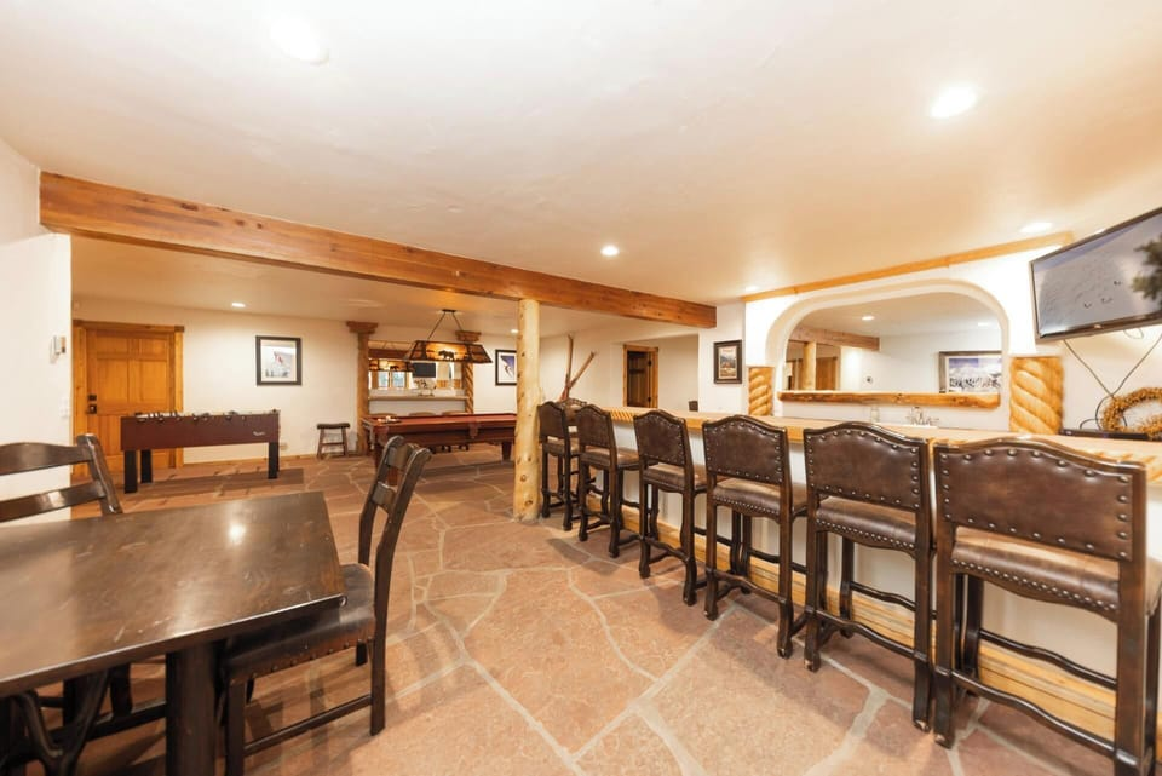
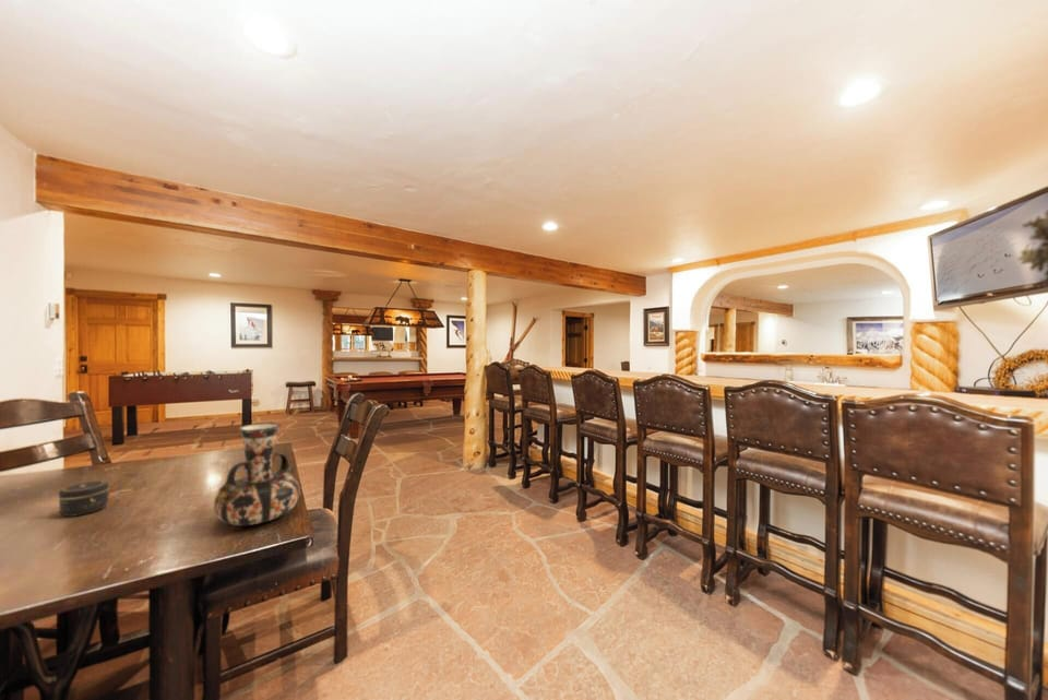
+ jar [58,479,110,518]
+ decorative vase [213,422,301,526]
